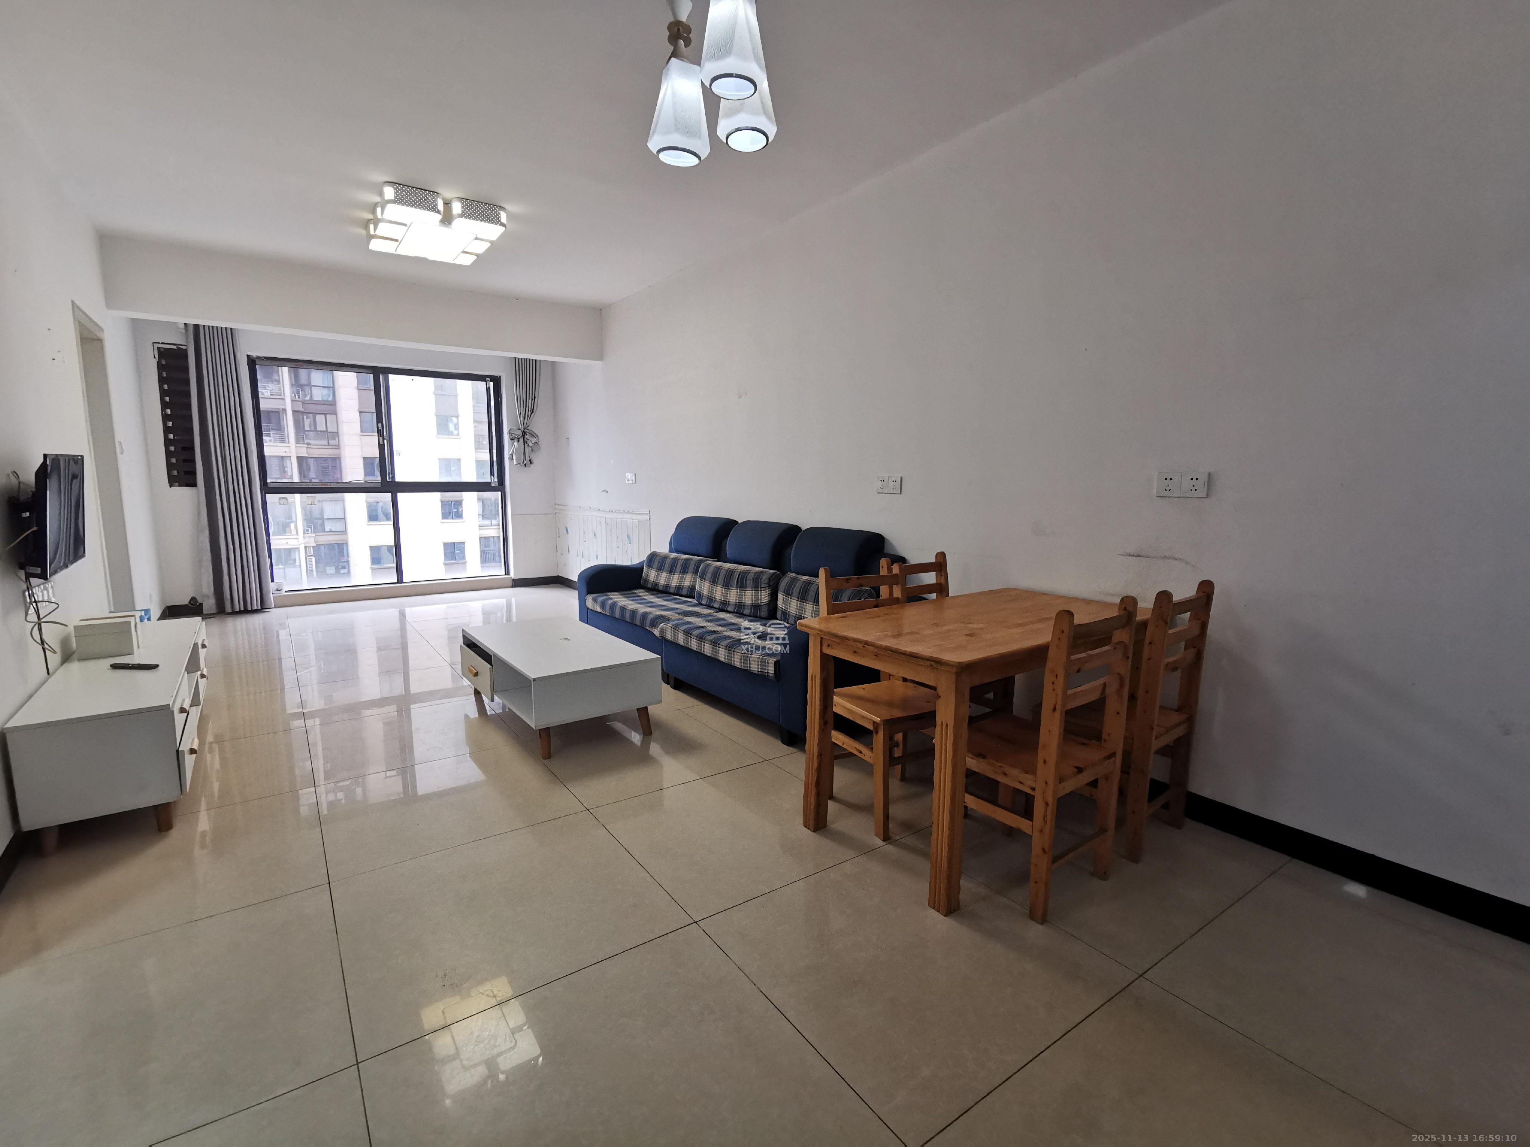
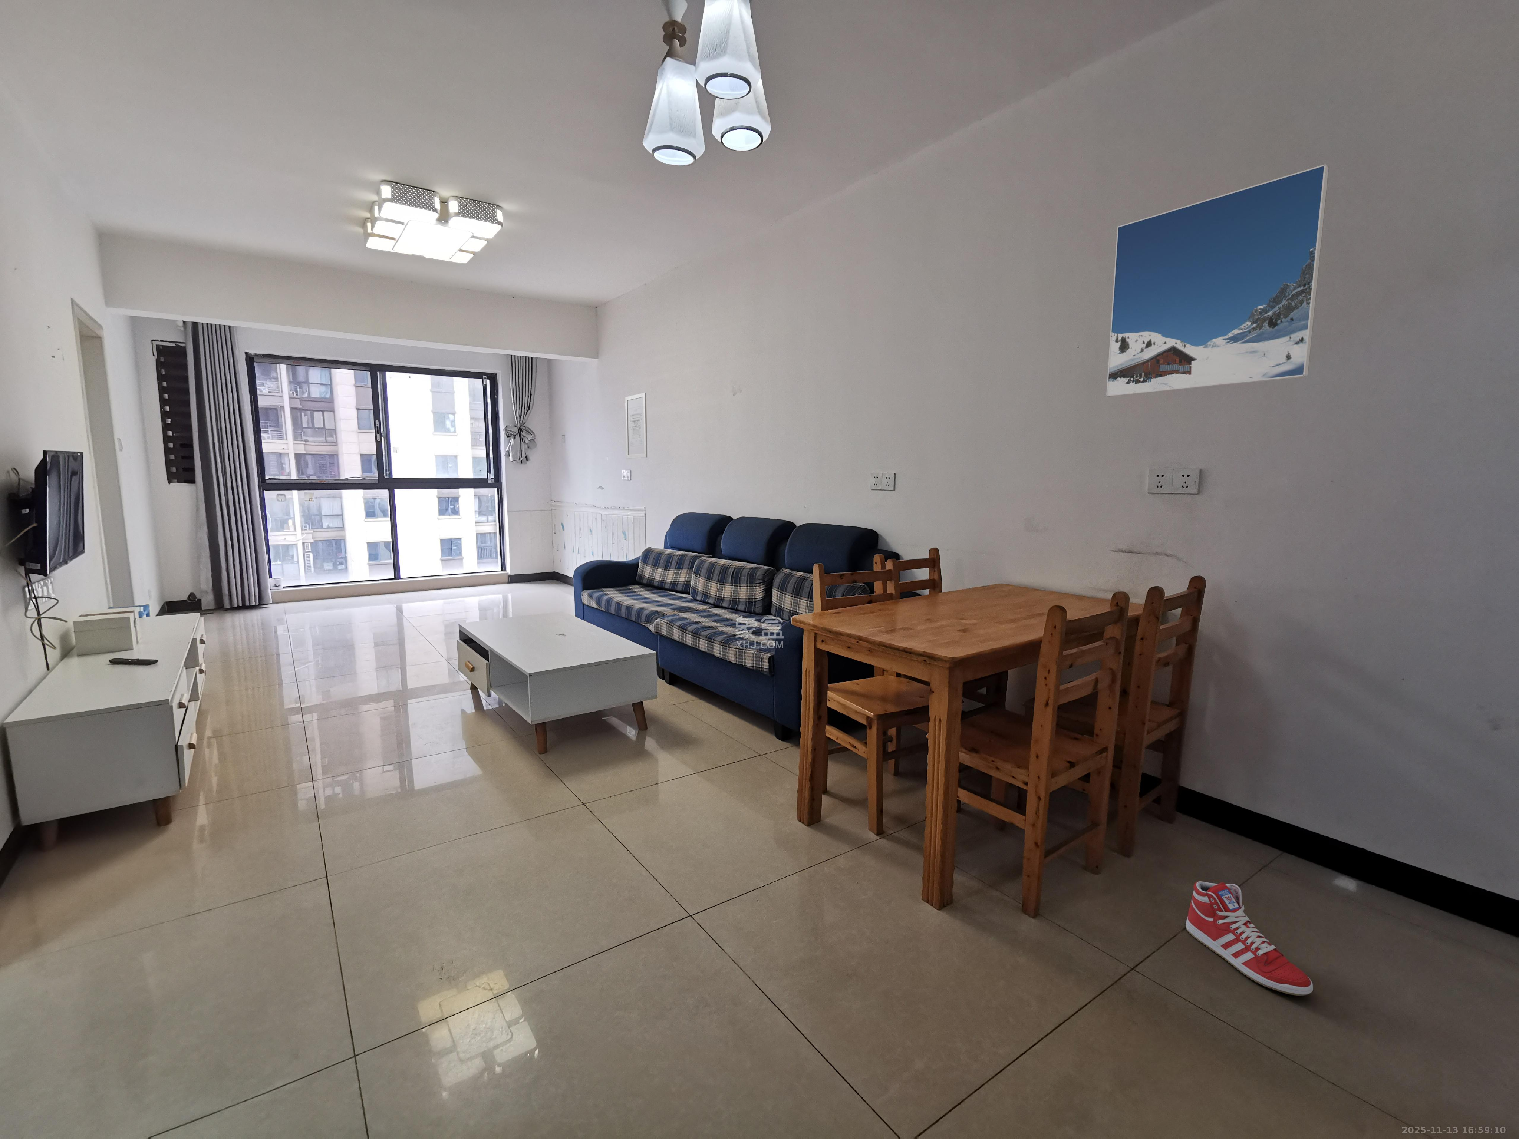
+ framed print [1106,164,1330,397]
+ wall art [624,392,647,459]
+ sneaker [1185,881,1313,995]
